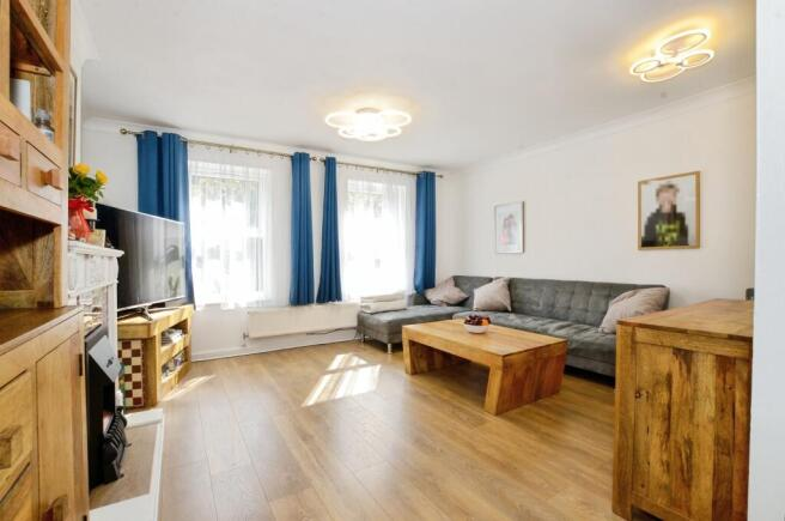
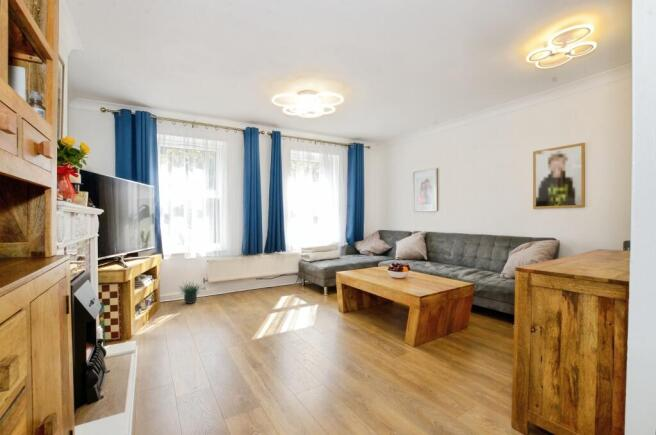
+ potted plant [178,279,203,305]
